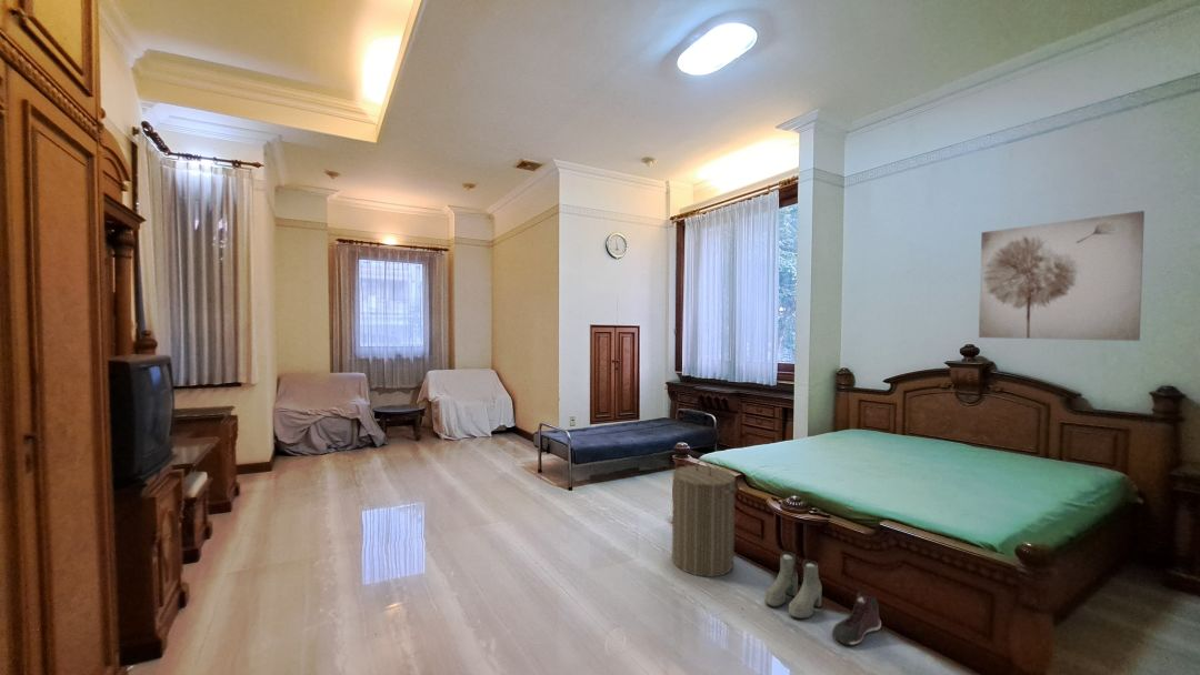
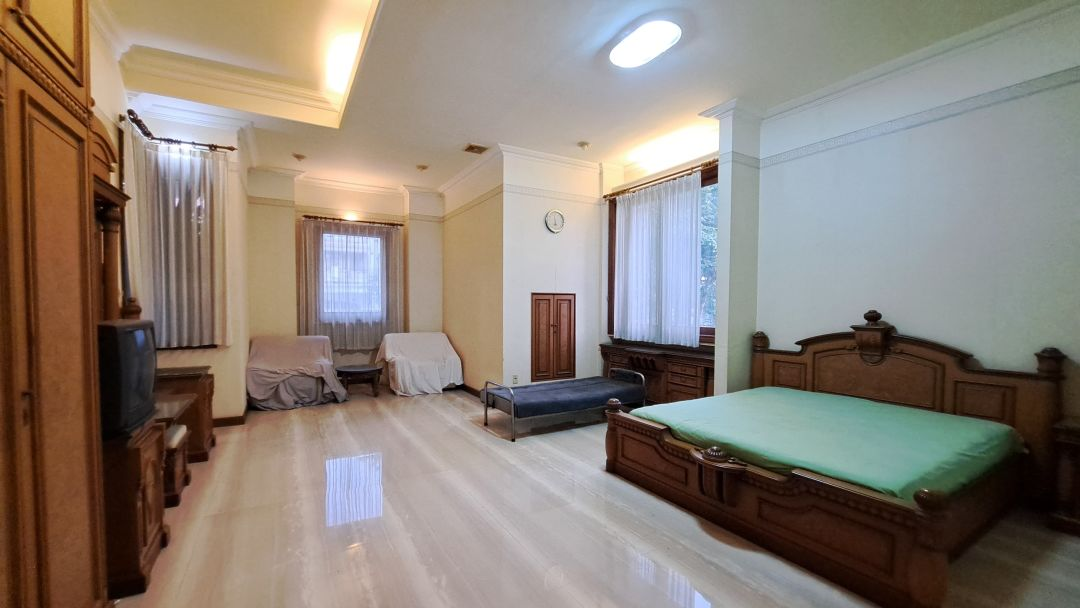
- boots [763,551,823,619]
- wall art [978,210,1146,342]
- sneaker [831,591,882,646]
- laundry hamper [671,459,739,578]
